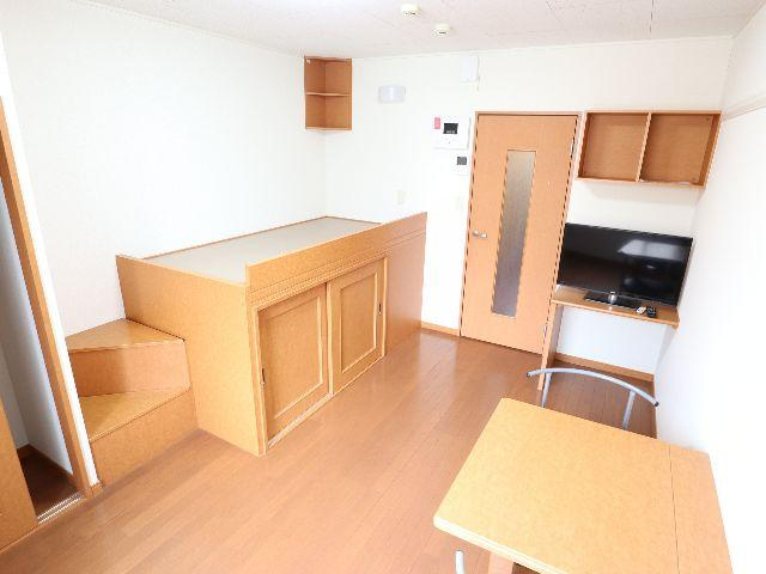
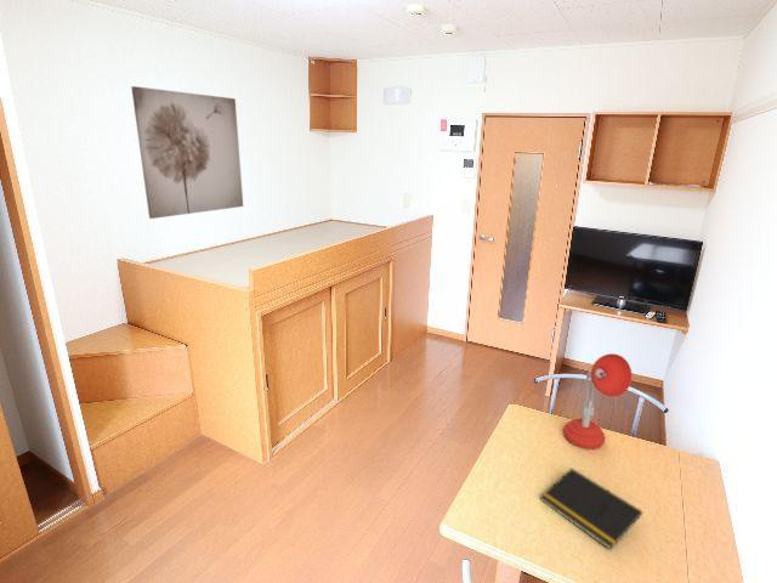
+ desk lamp [562,352,633,449]
+ notepad [539,468,643,551]
+ wall art [130,85,244,220]
